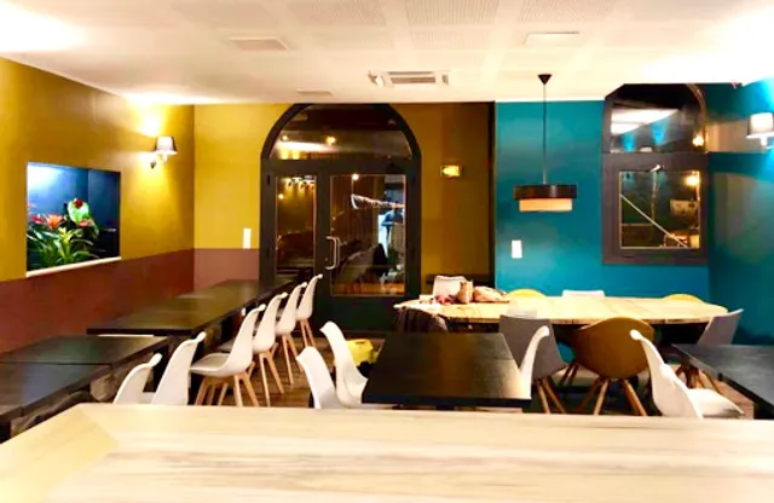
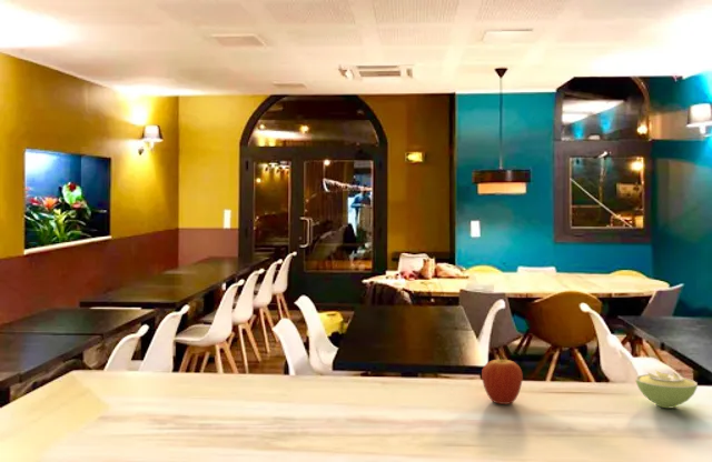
+ fruit [481,355,524,405]
+ sugar bowl [634,369,699,409]
